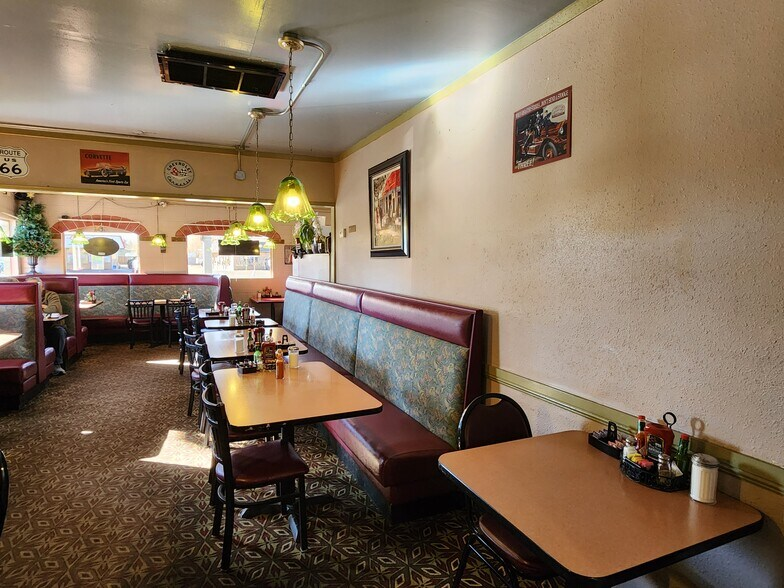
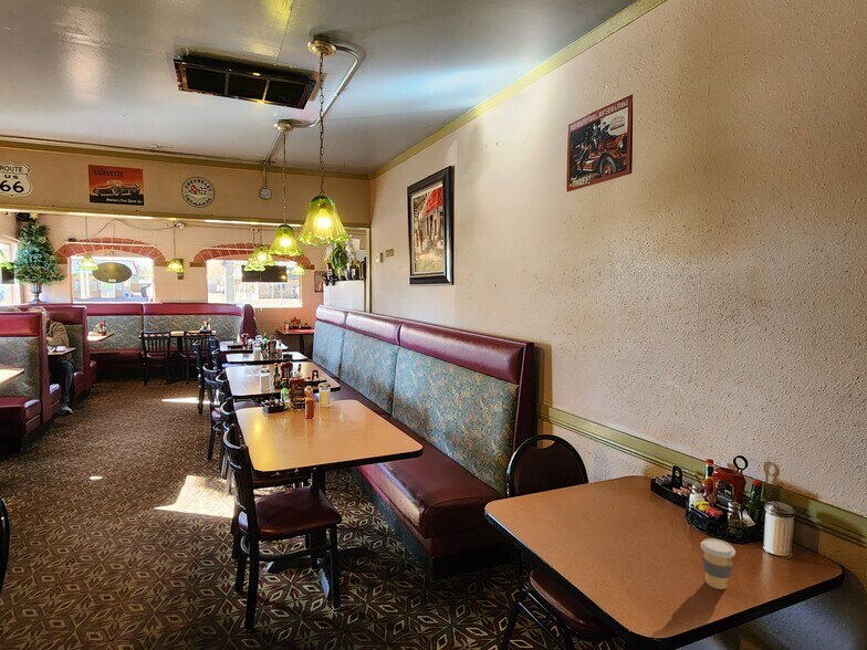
+ coffee cup [700,537,737,590]
